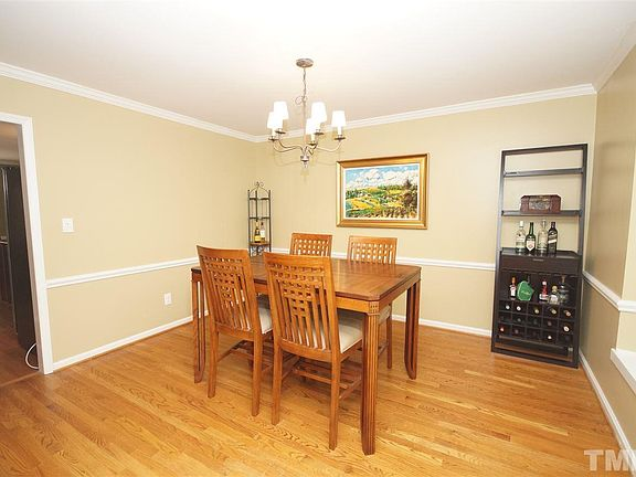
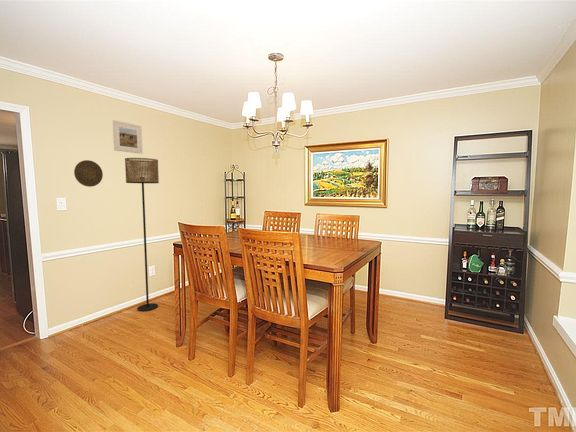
+ floor lamp [124,157,160,312]
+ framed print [112,119,143,155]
+ decorative plate [73,159,104,188]
